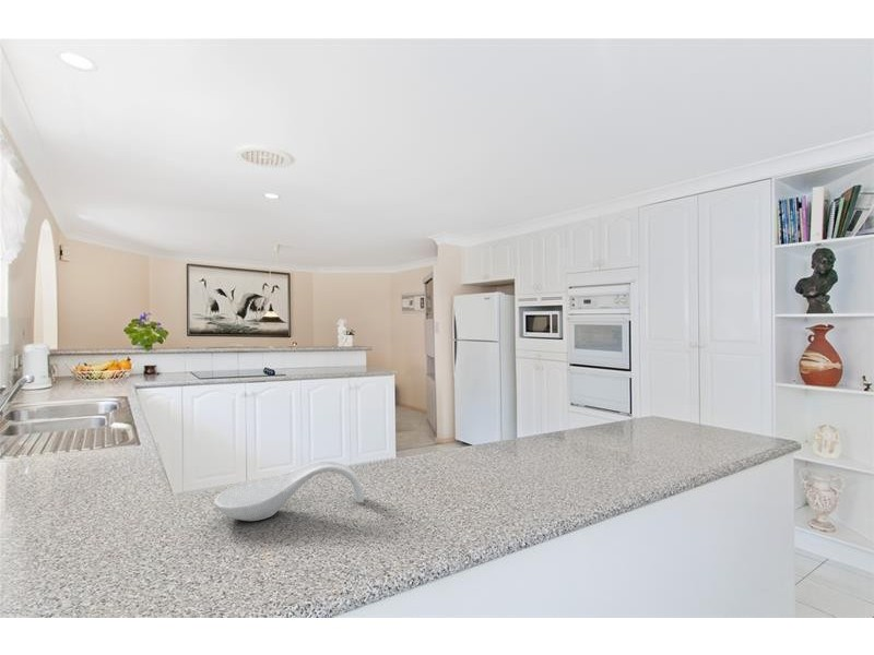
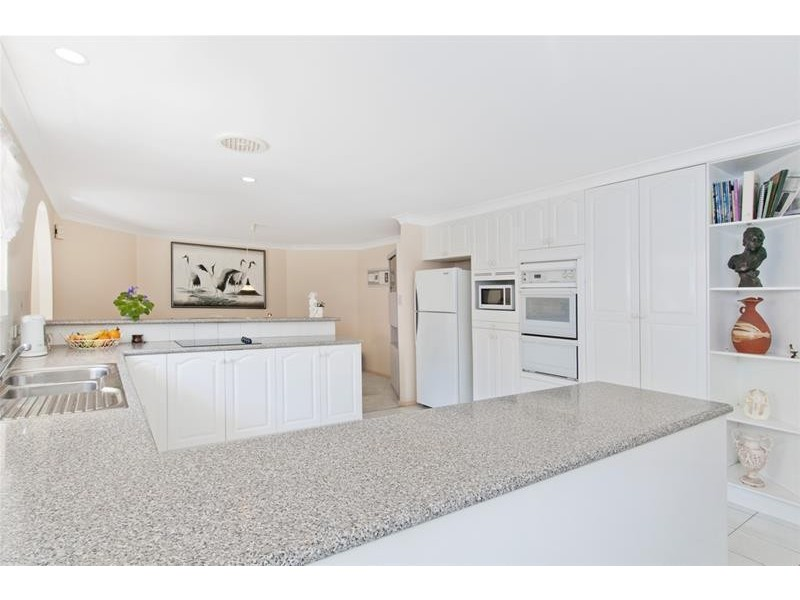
- spoon rest [213,460,365,522]
